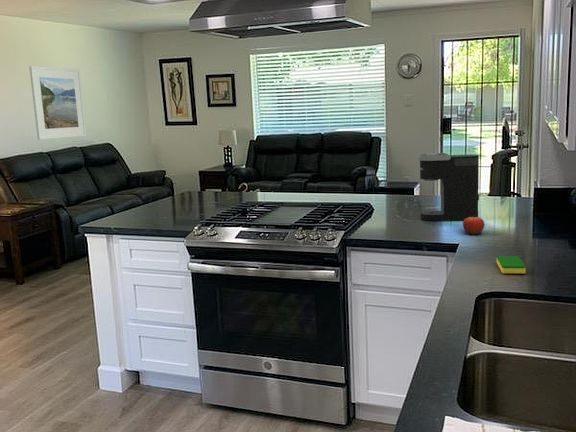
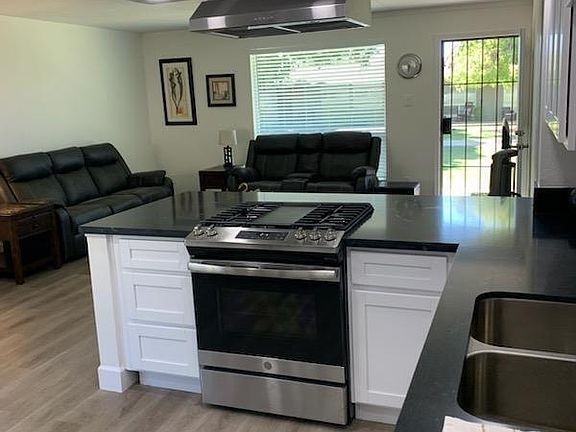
- fruit [462,215,485,235]
- dish sponge [496,255,527,274]
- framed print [28,65,87,141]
- coffee maker [417,152,480,222]
